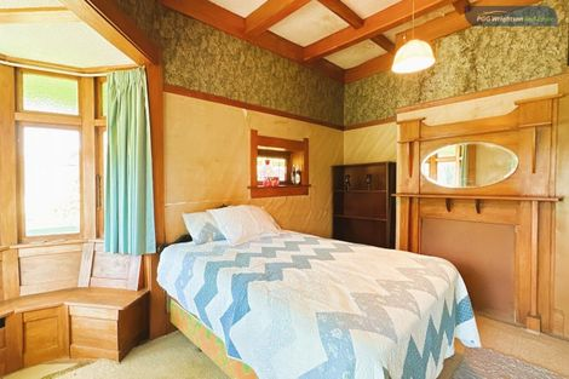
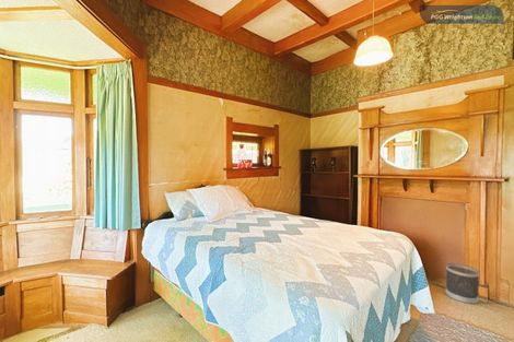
+ wastebasket [444,262,480,305]
